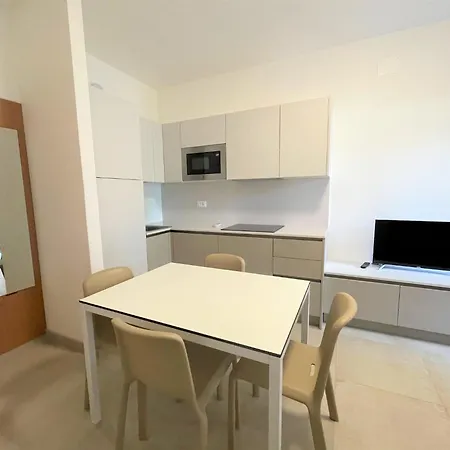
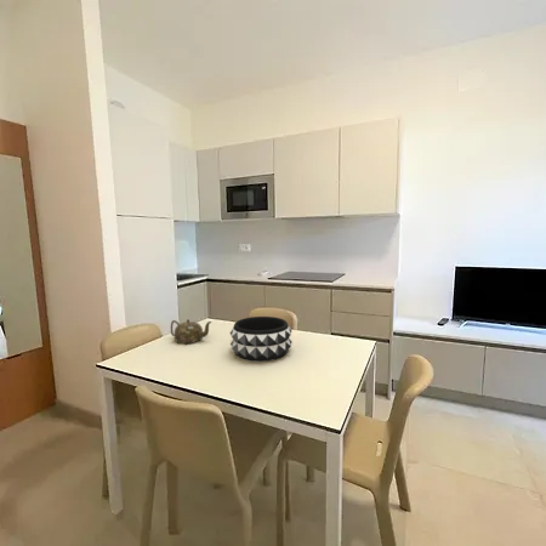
+ decorative bowl [229,315,294,363]
+ teapot [170,318,212,345]
